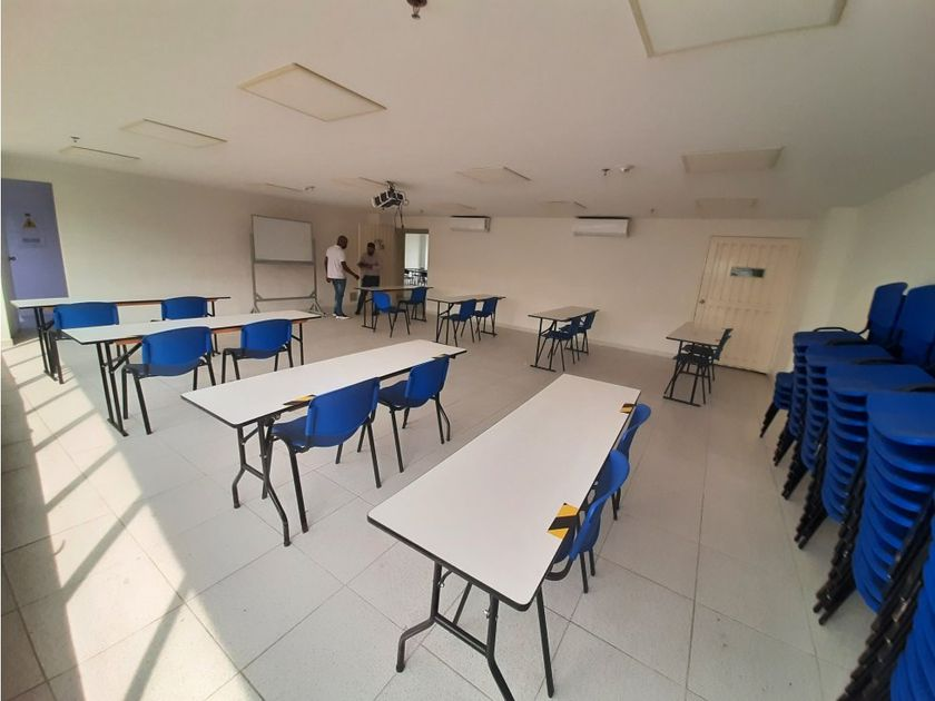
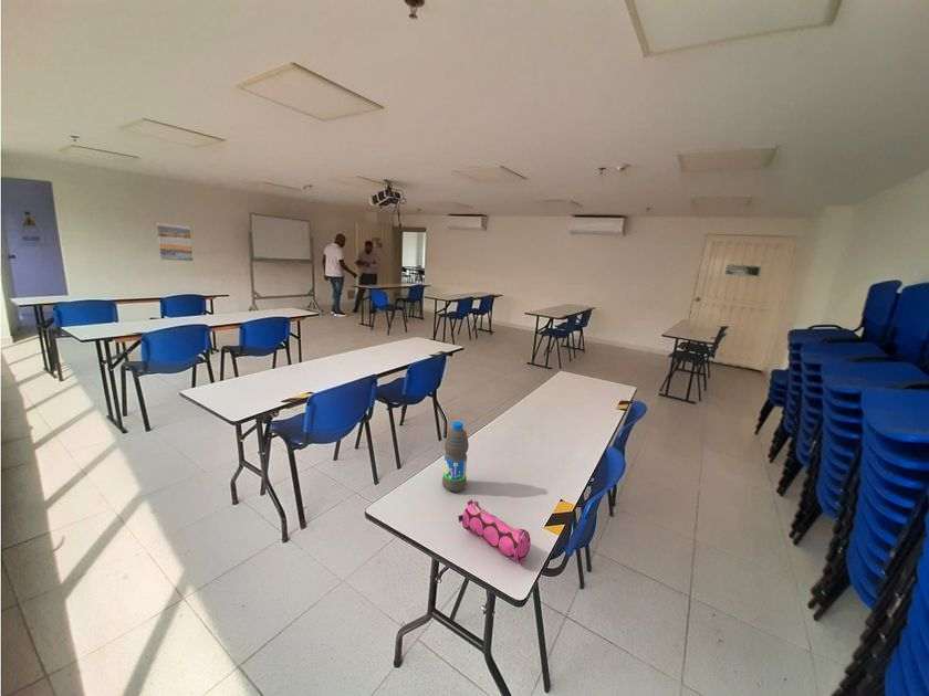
+ wall art [156,222,194,262]
+ water bottle [441,420,470,493]
+ pencil case [458,498,532,565]
